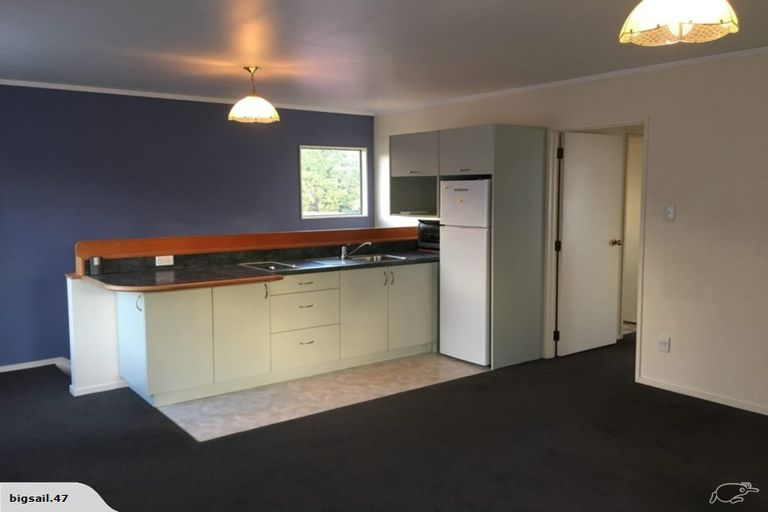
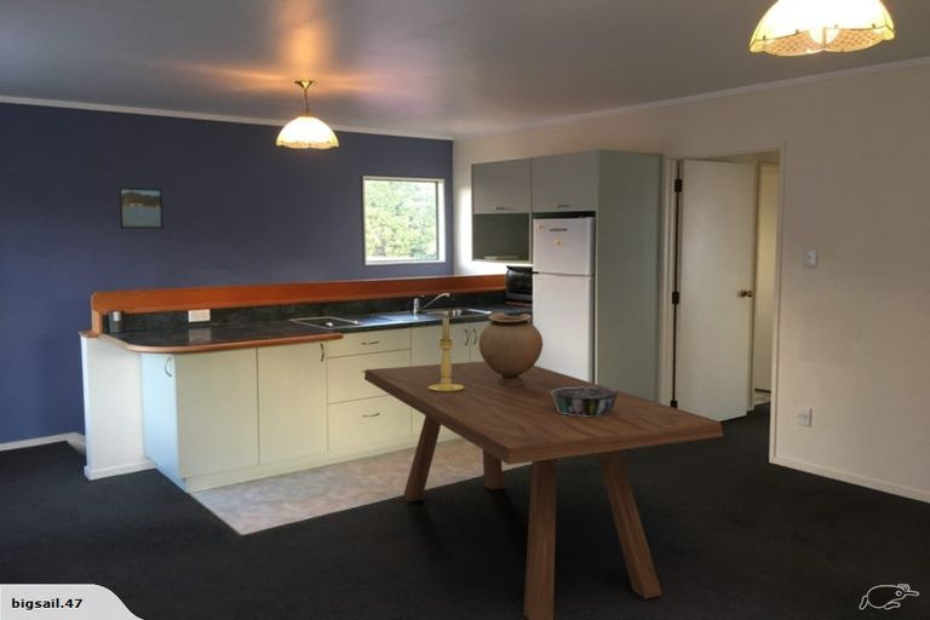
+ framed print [117,186,165,230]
+ vase [477,311,544,385]
+ candle holder [429,316,464,392]
+ dining table [363,360,724,620]
+ decorative bowl [551,386,619,417]
